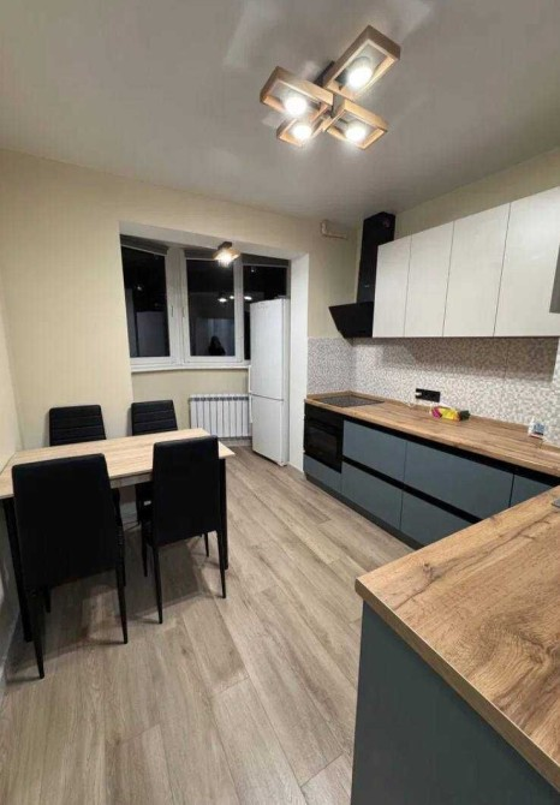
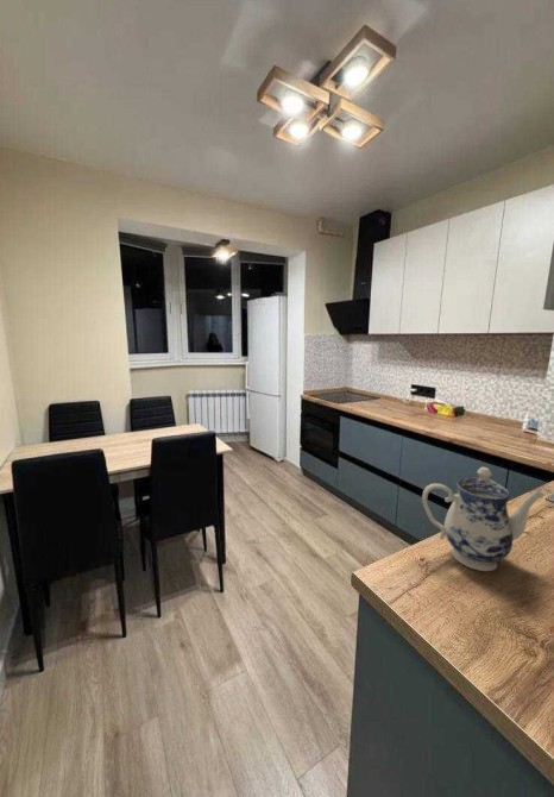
+ teapot [421,466,546,572]
